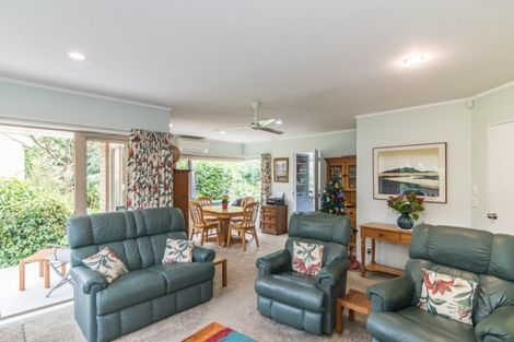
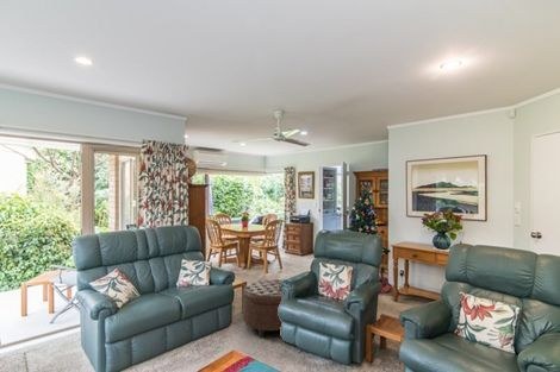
+ ottoman [241,278,284,339]
